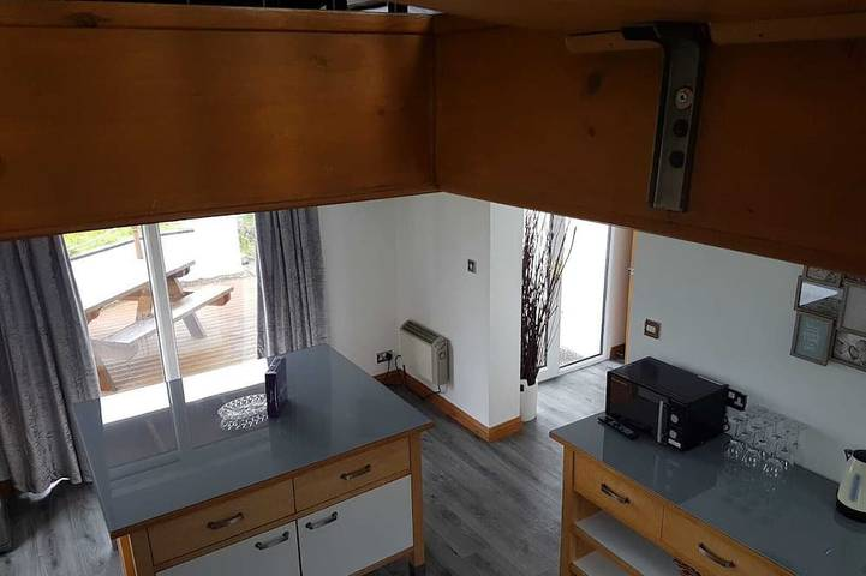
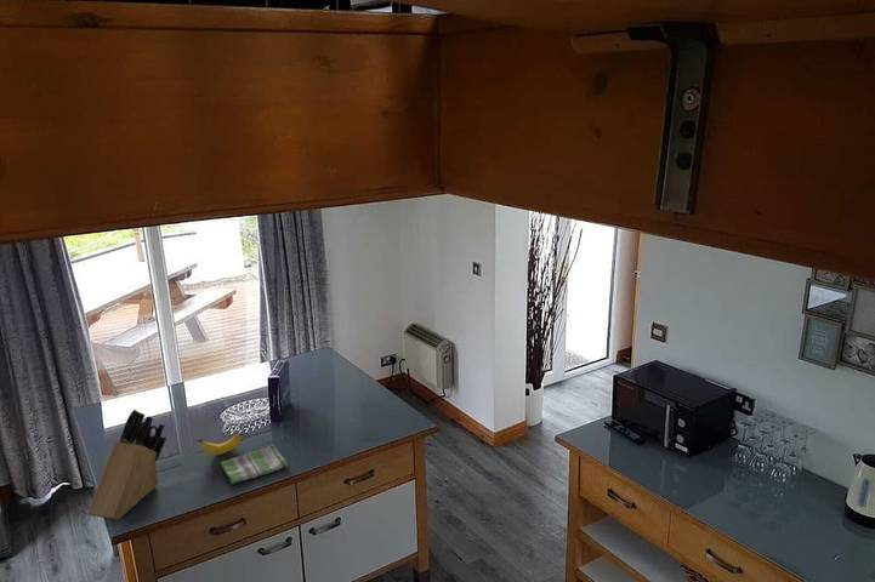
+ dish towel [220,444,289,485]
+ knife block [86,409,167,521]
+ banana [195,432,243,456]
